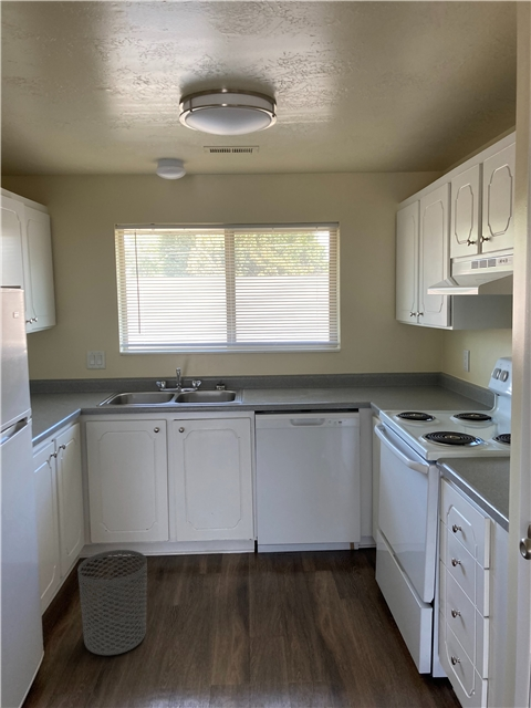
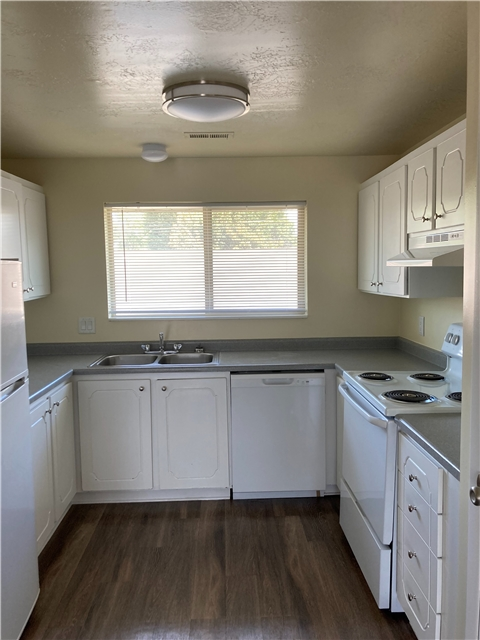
- waste bin [76,549,148,656]
